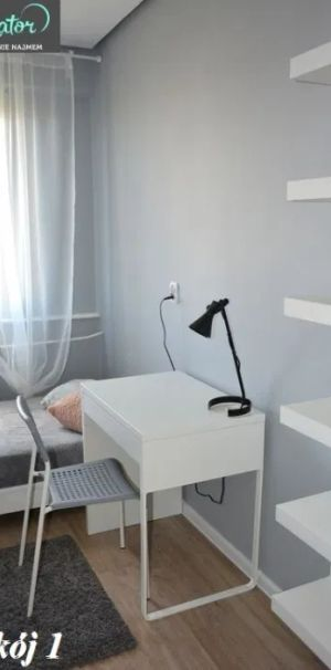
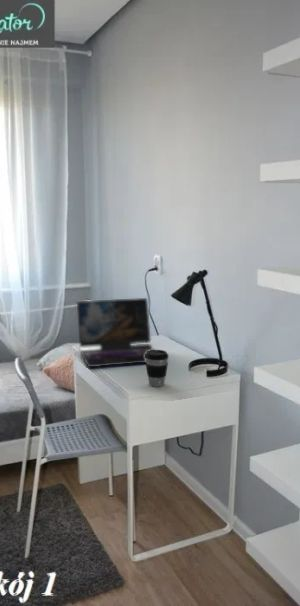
+ coffee cup [145,349,170,388]
+ laptop [76,297,155,368]
